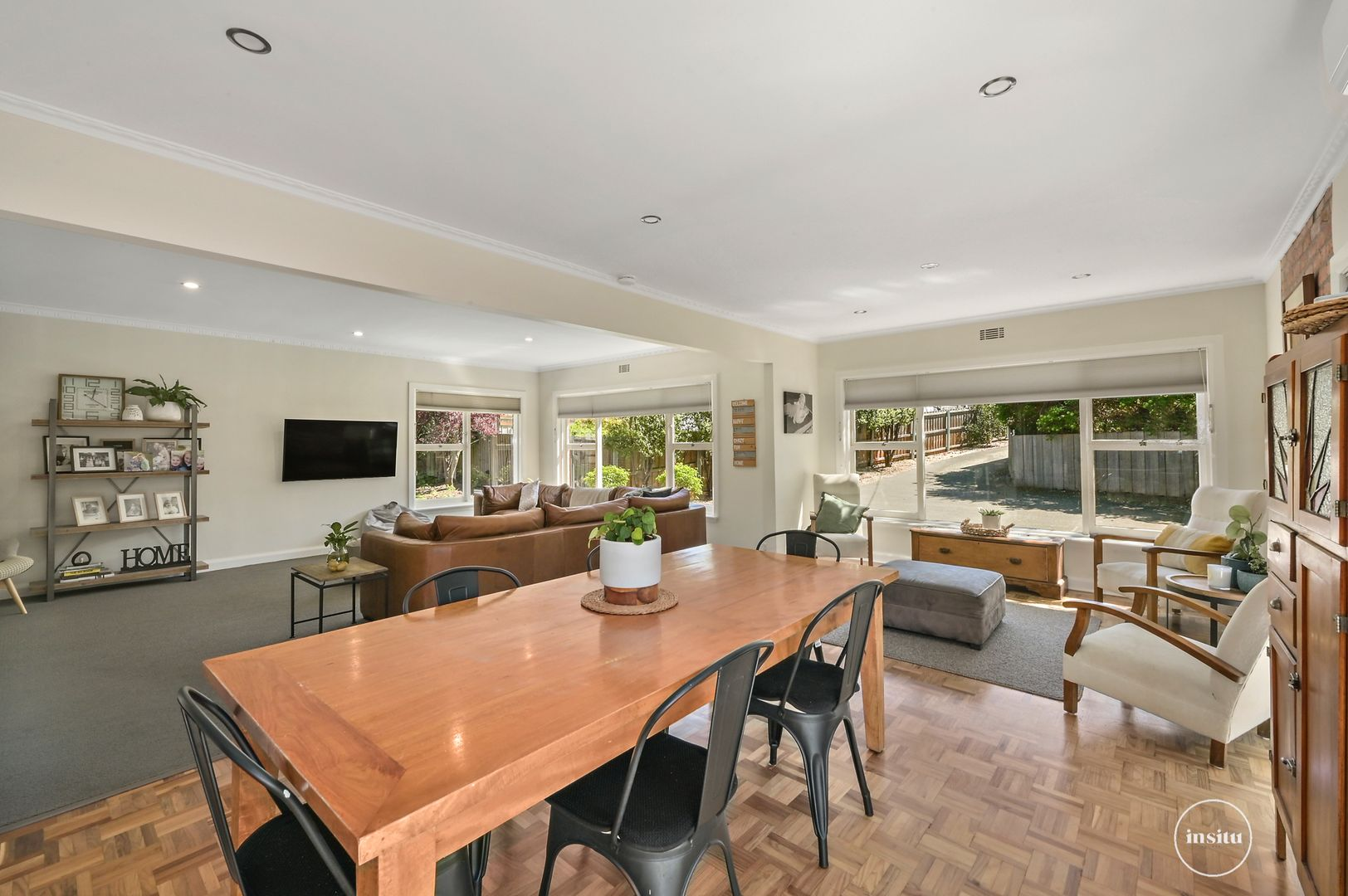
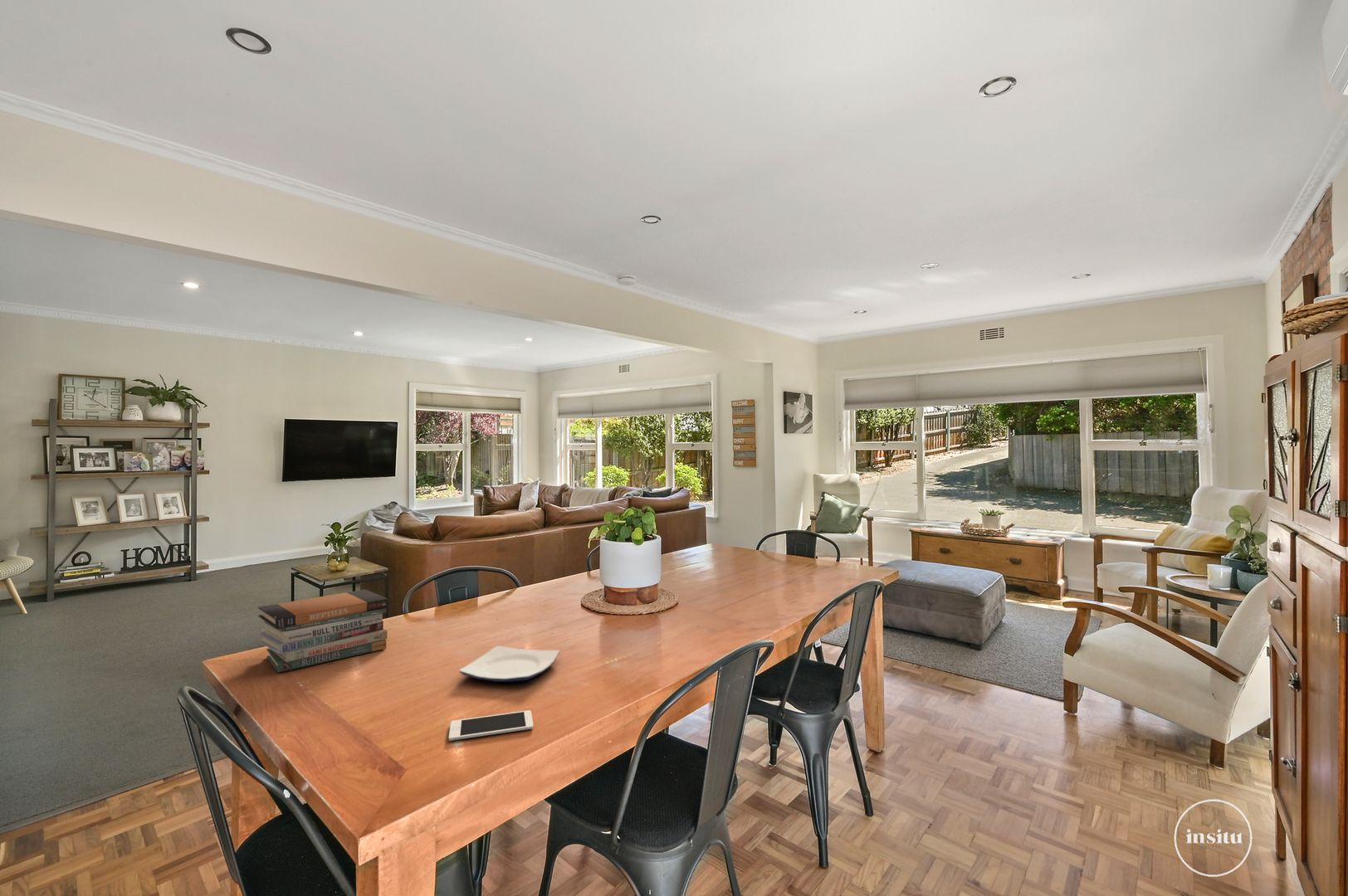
+ book stack [257,589,388,674]
+ cell phone [448,709,534,742]
+ plate [458,645,560,683]
